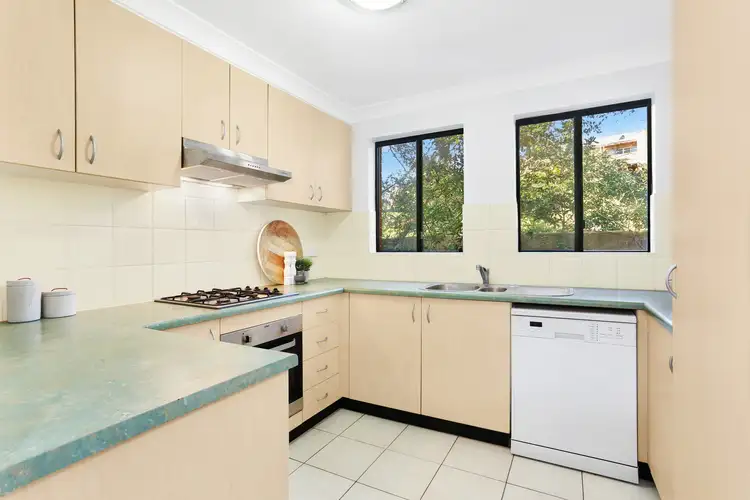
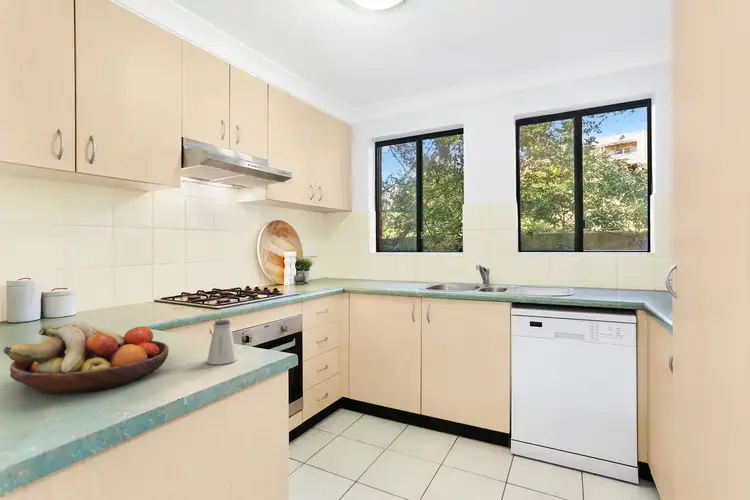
+ saltshaker [206,319,239,365]
+ fruit bowl [3,321,170,395]
